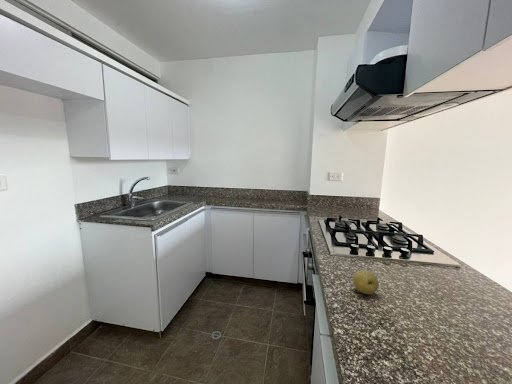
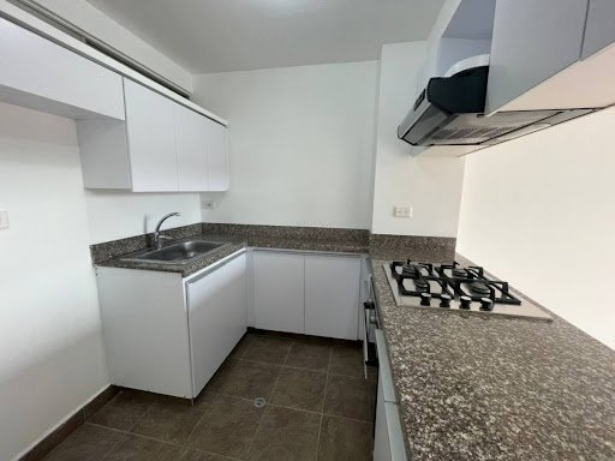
- fruit [352,269,380,295]
